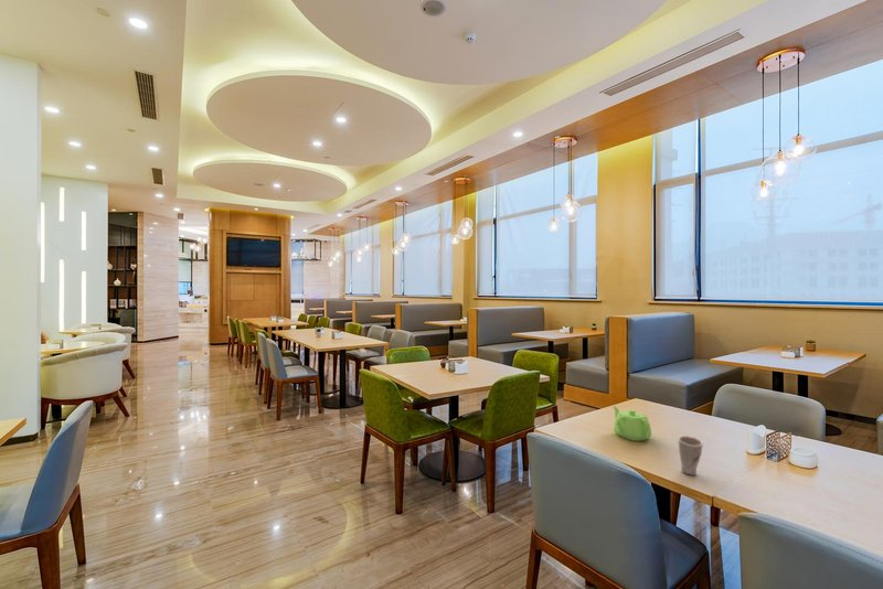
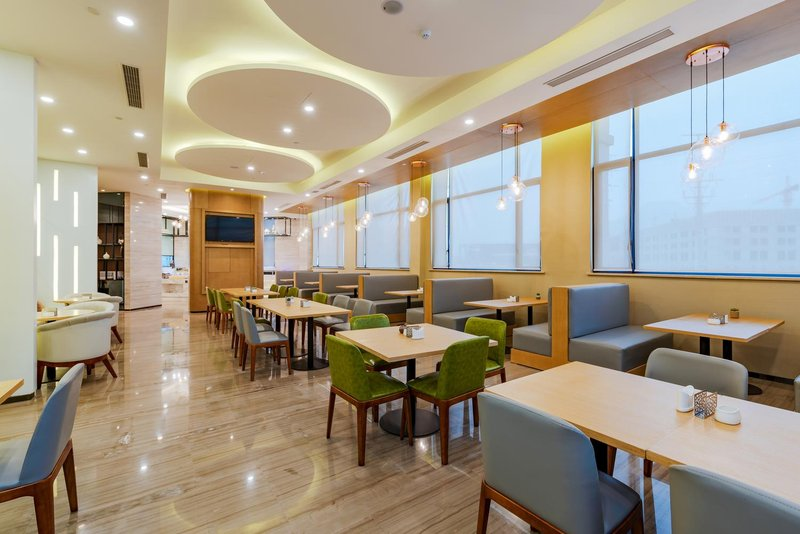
- cup [677,435,705,476]
- teapot [611,405,652,442]
